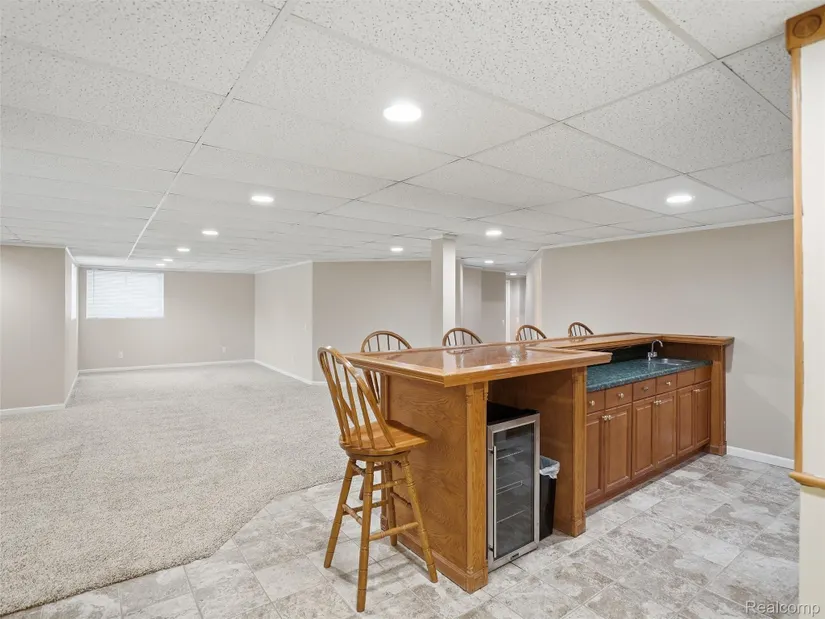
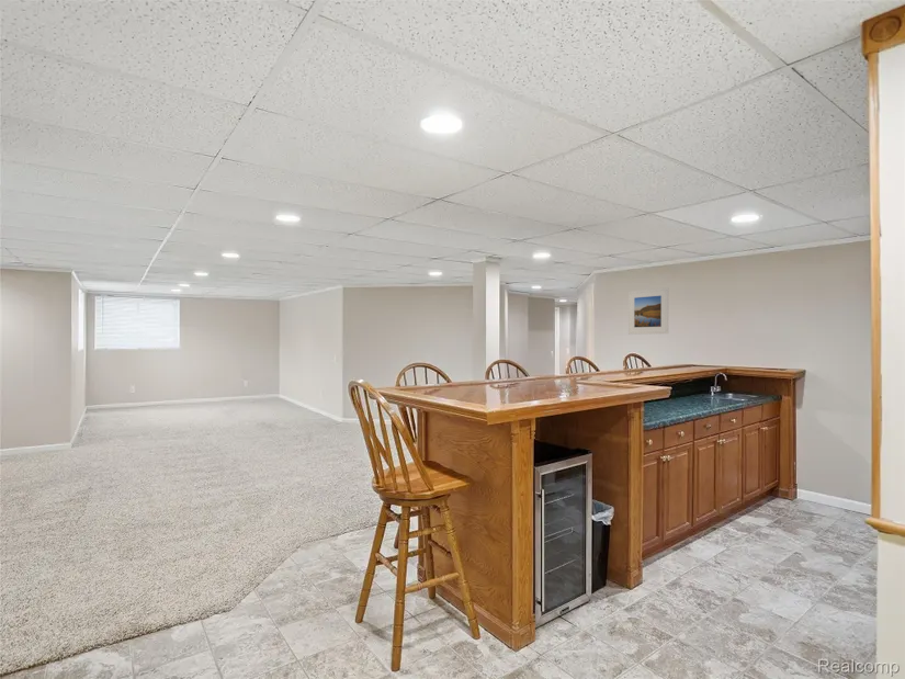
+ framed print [627,287,669,336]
